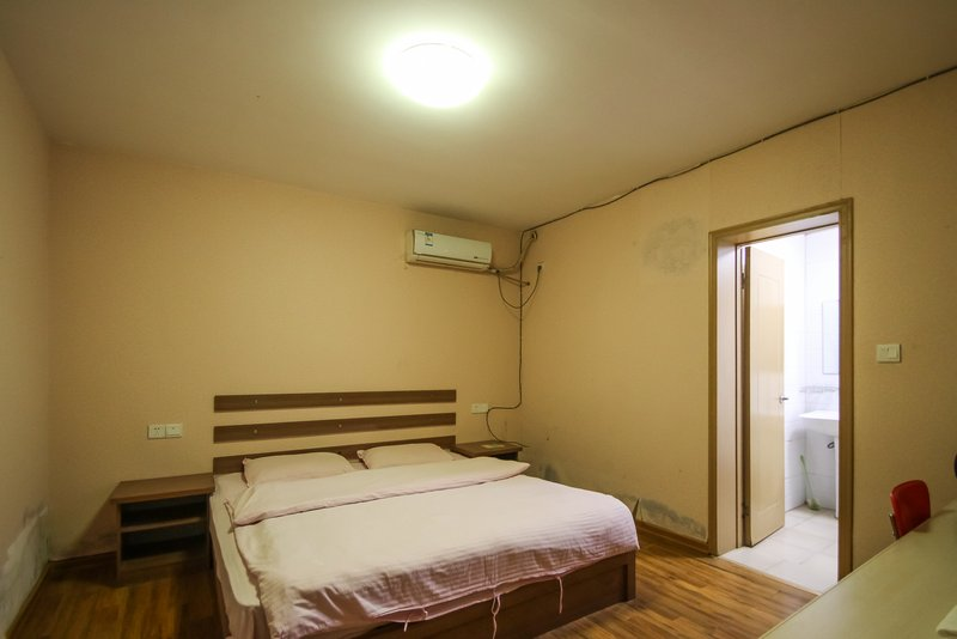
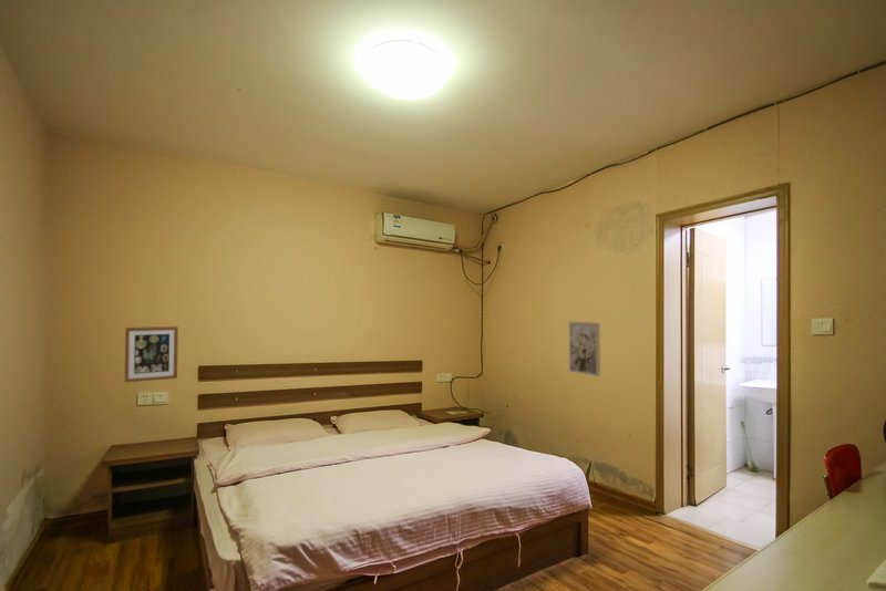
+ wall art [568,321,601,377]
+ wall art [124,325,179,383]
